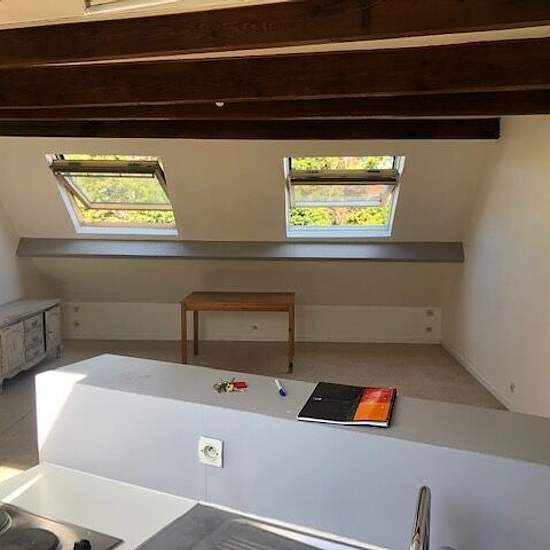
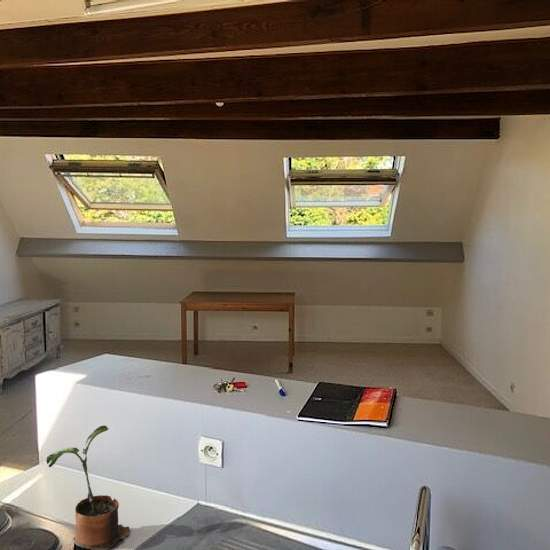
+ potted plant [45,425,132,550]
